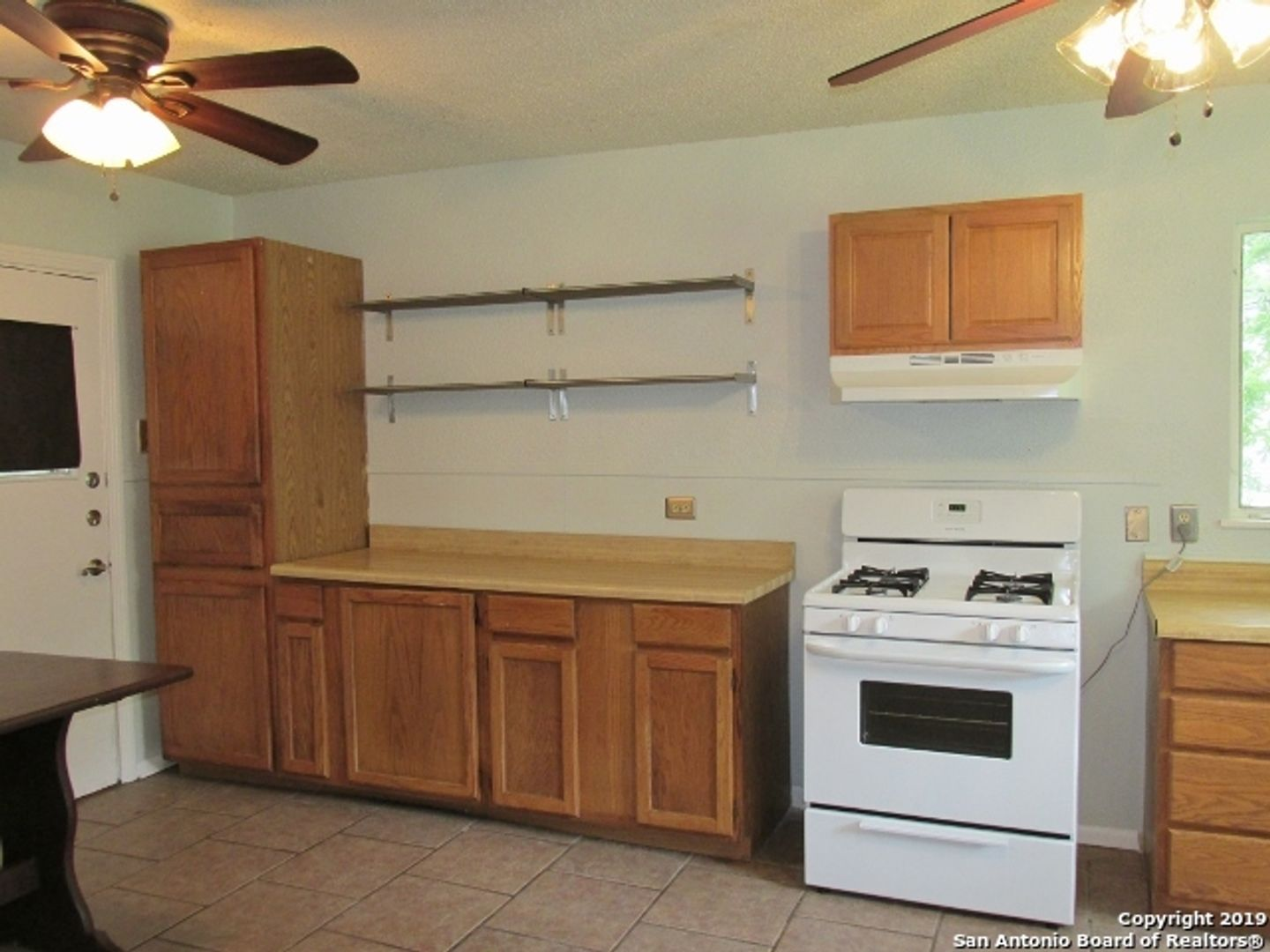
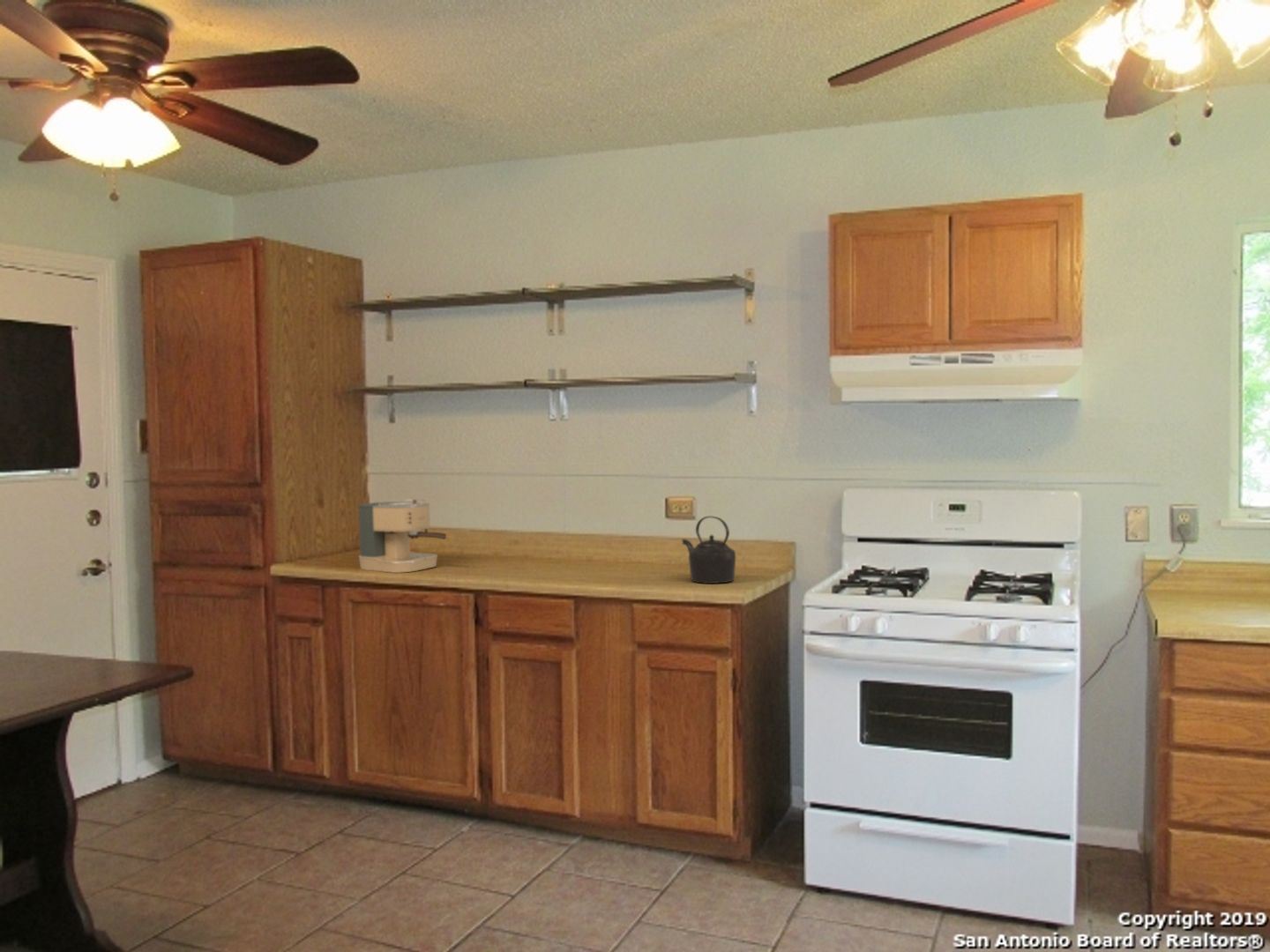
+ coffee maker [358,498,447,574]
+ kettle [681,516,736,584]
